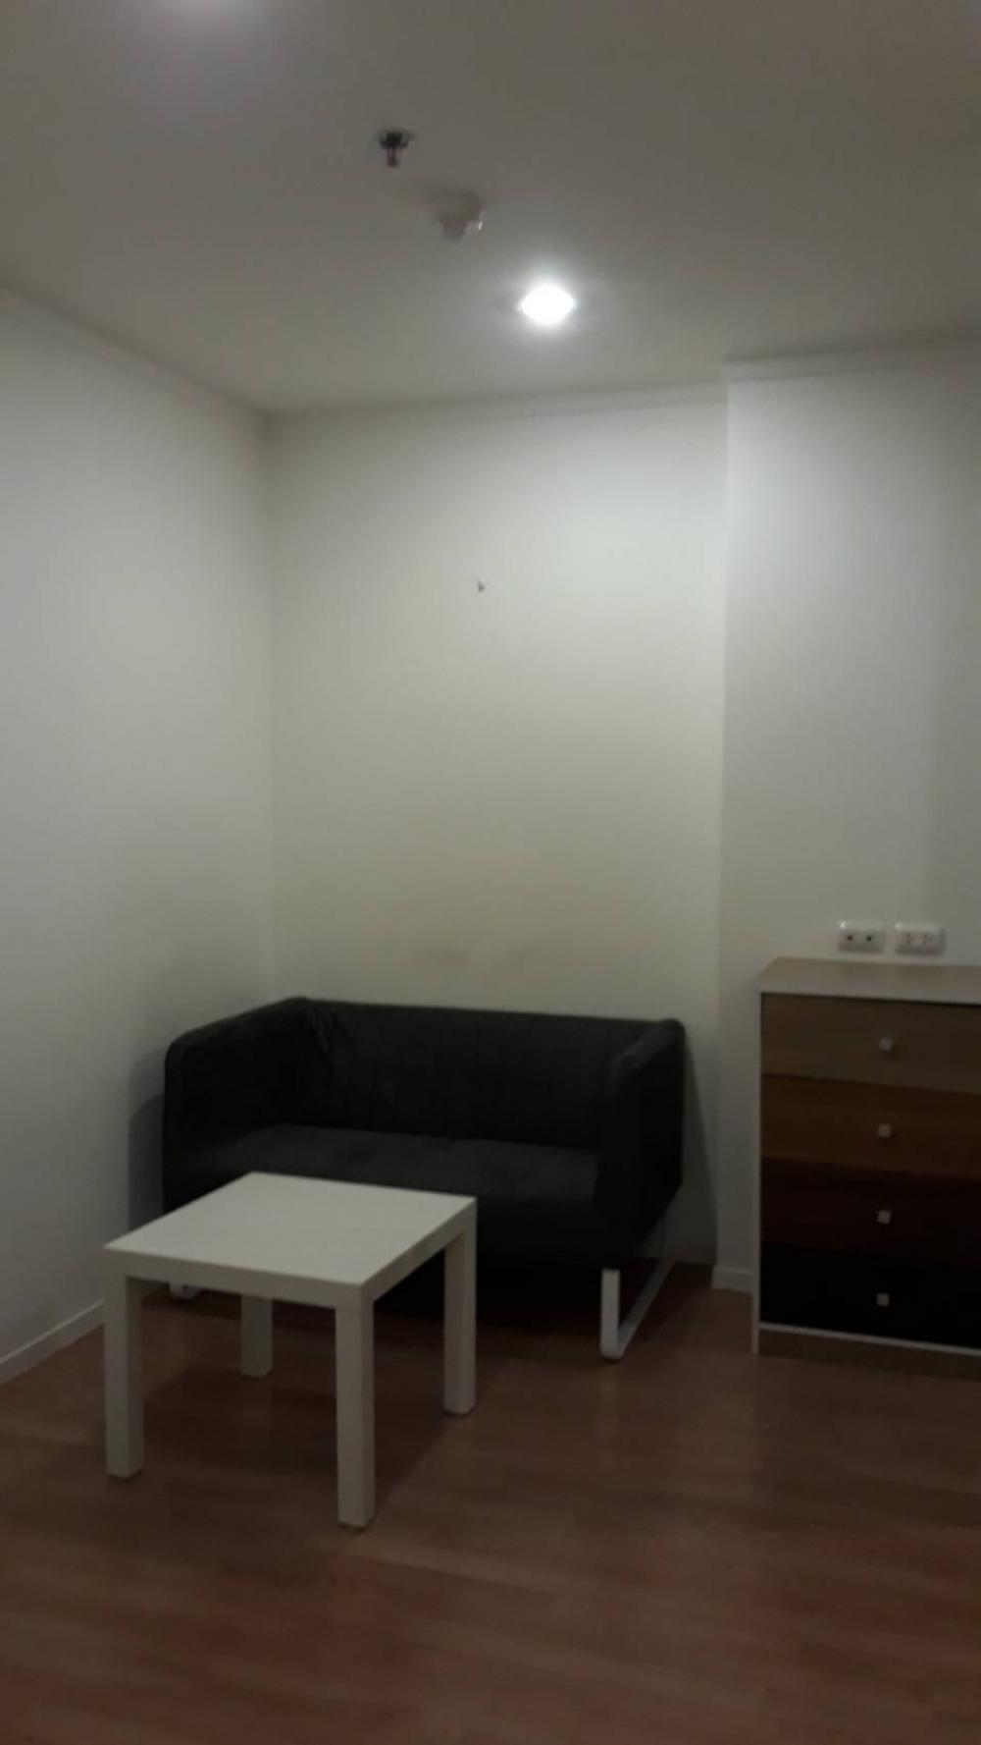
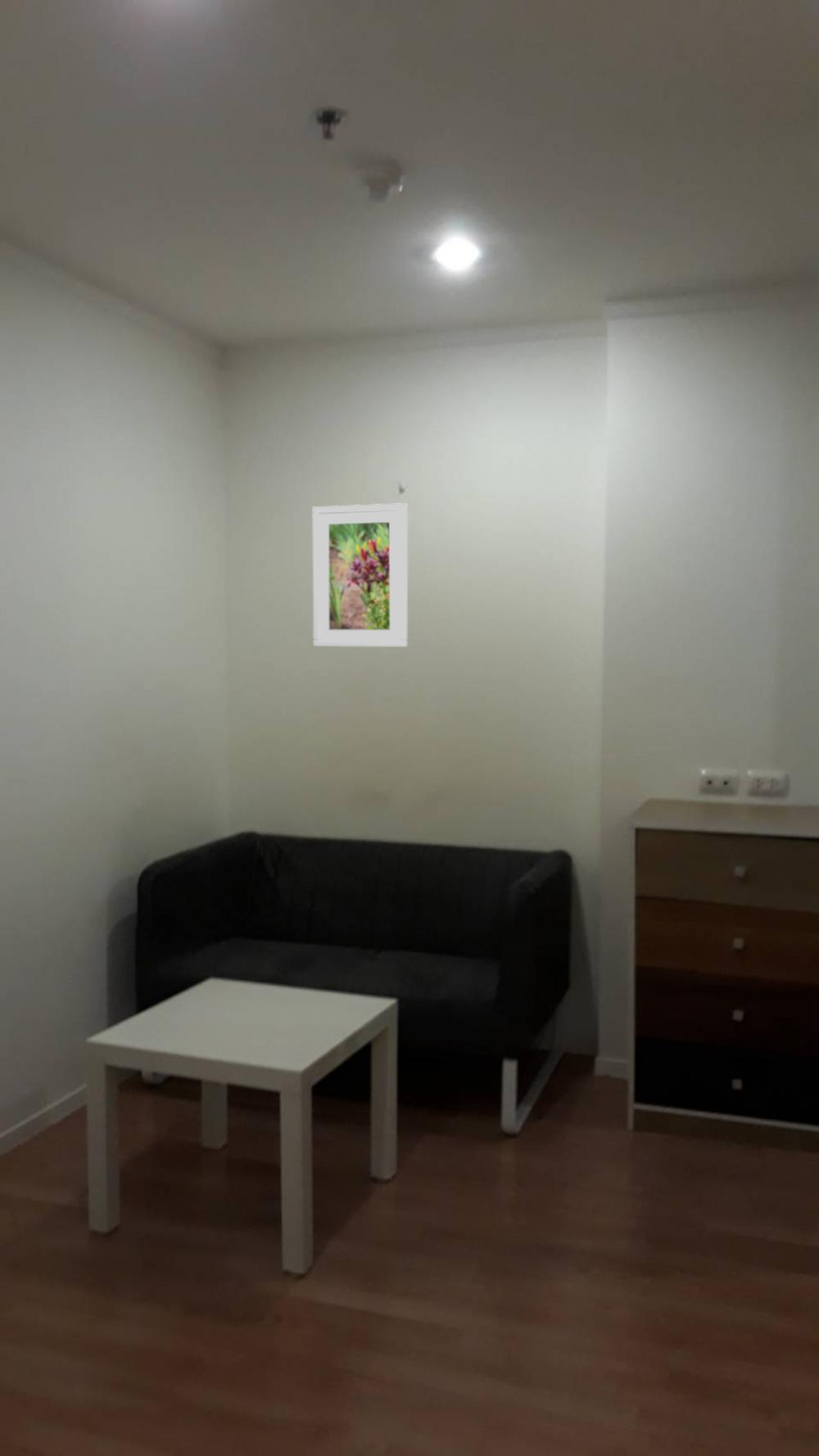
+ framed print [312,502,409,648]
